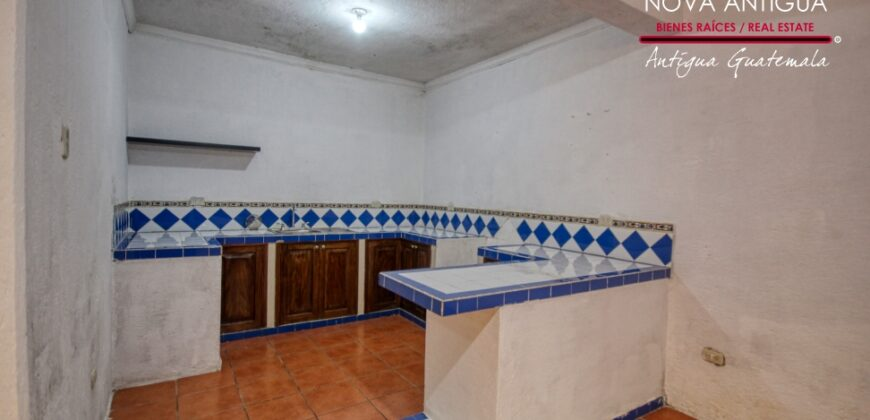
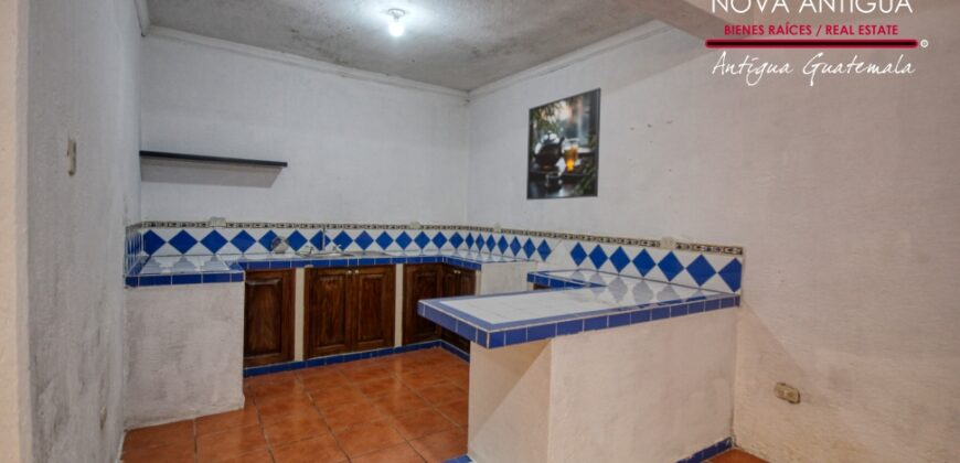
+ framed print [525,86,602,201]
